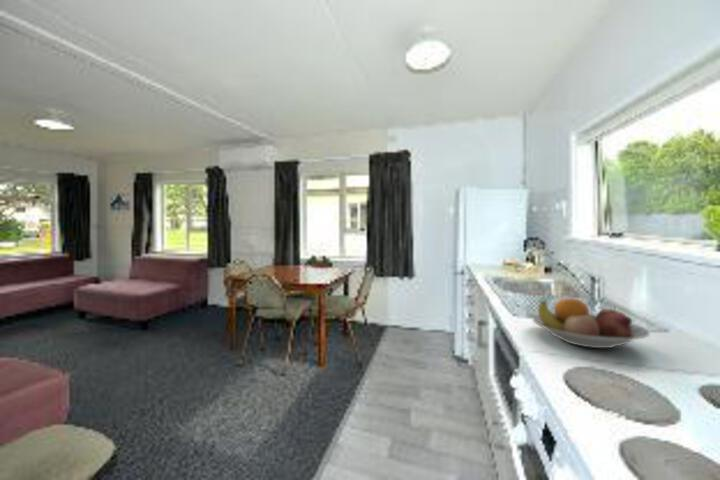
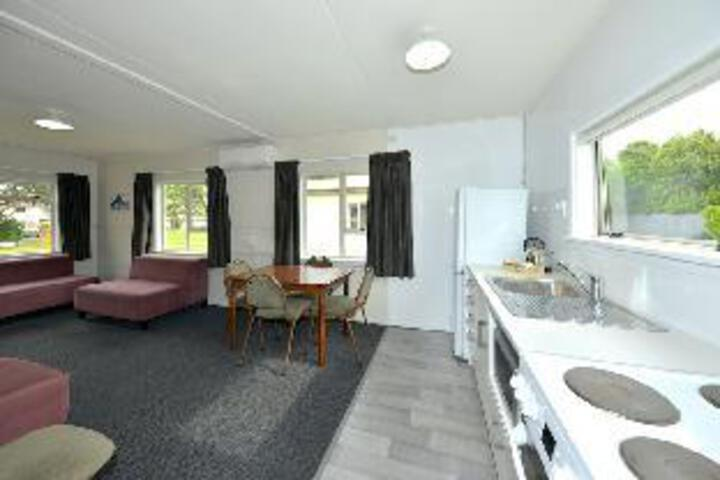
- fruit bowl [532,297,651,349]
